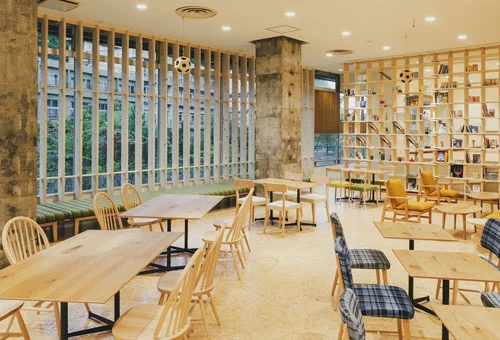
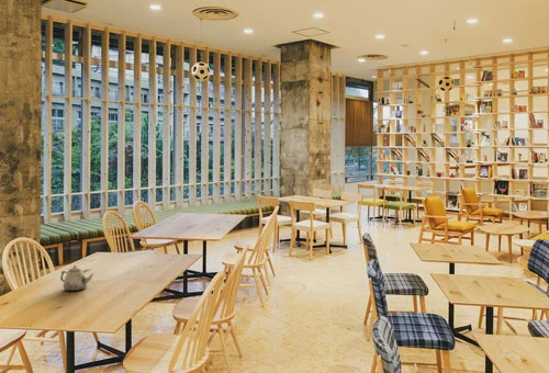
+ teapot [59,264,94,292]
